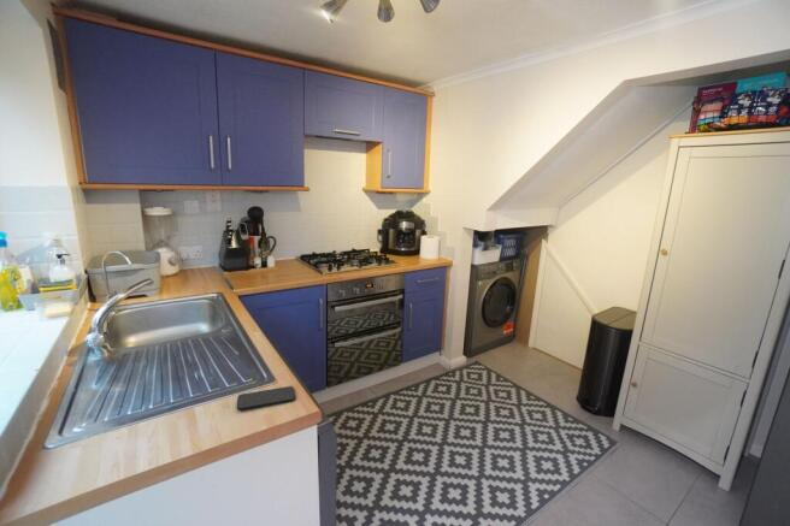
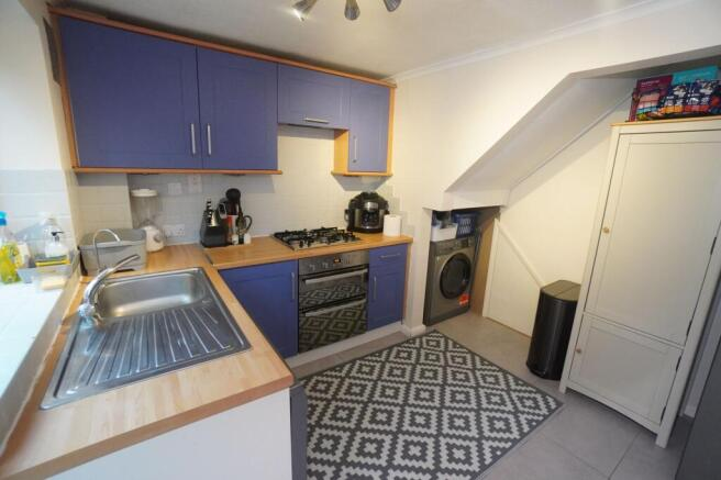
- smartphone [236,385,296,412]
